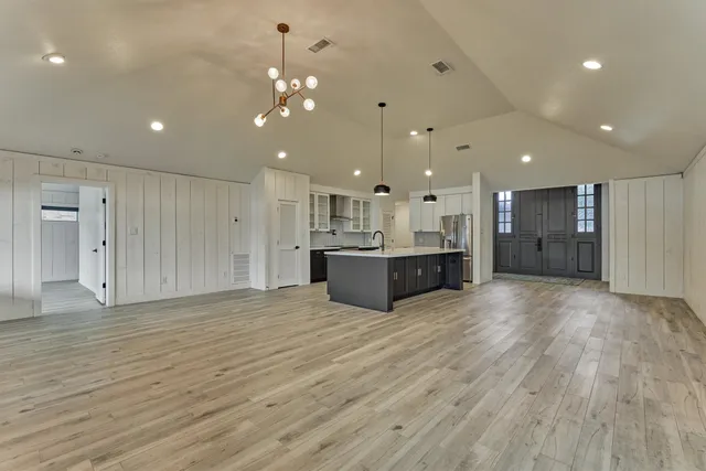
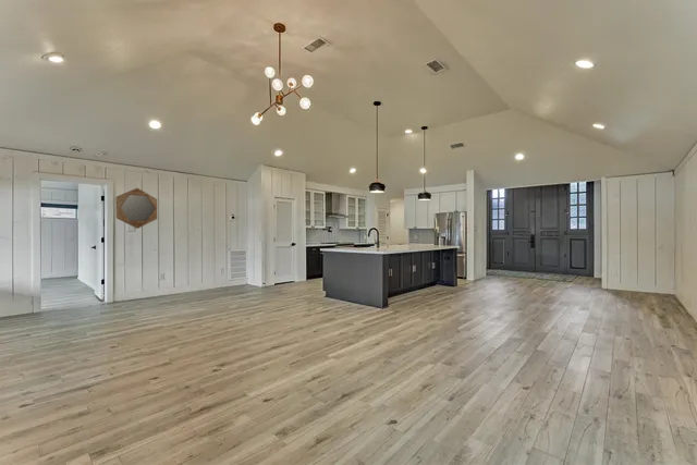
+ home mirror [115,187,158,230]
